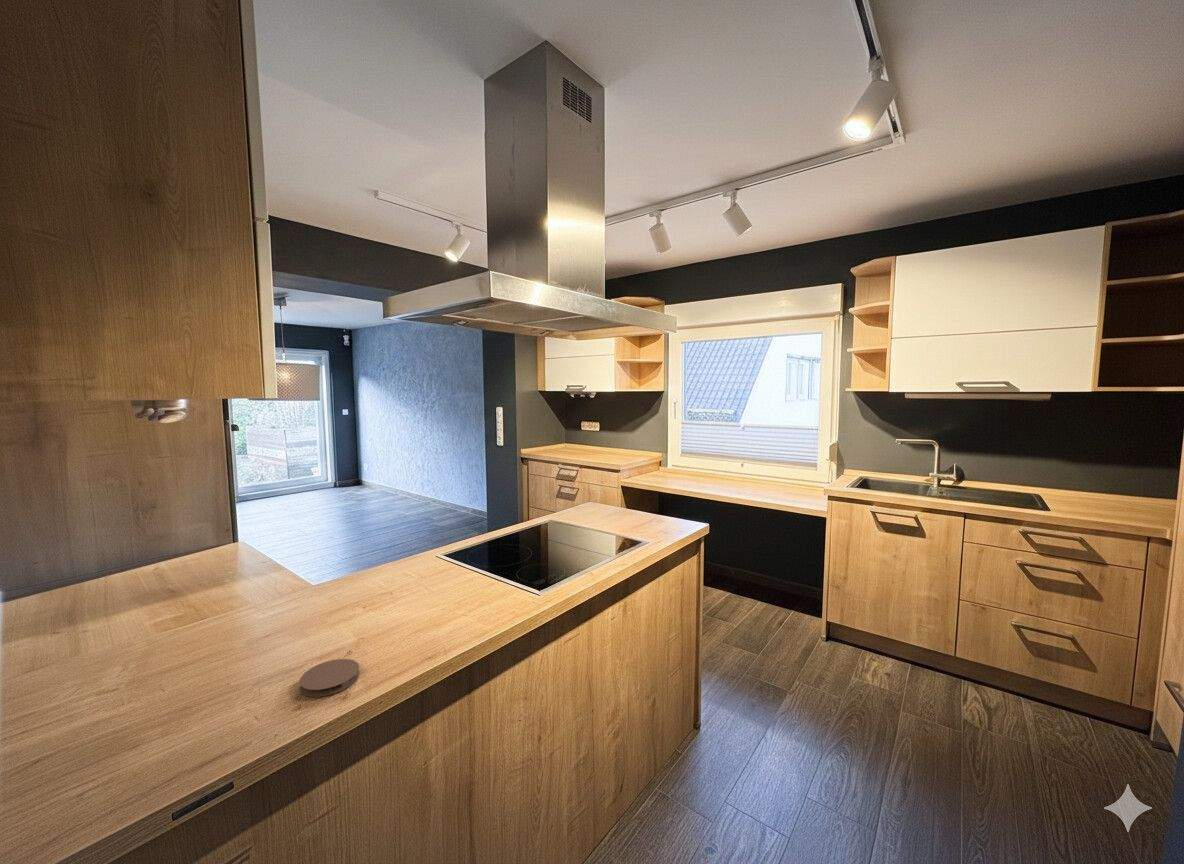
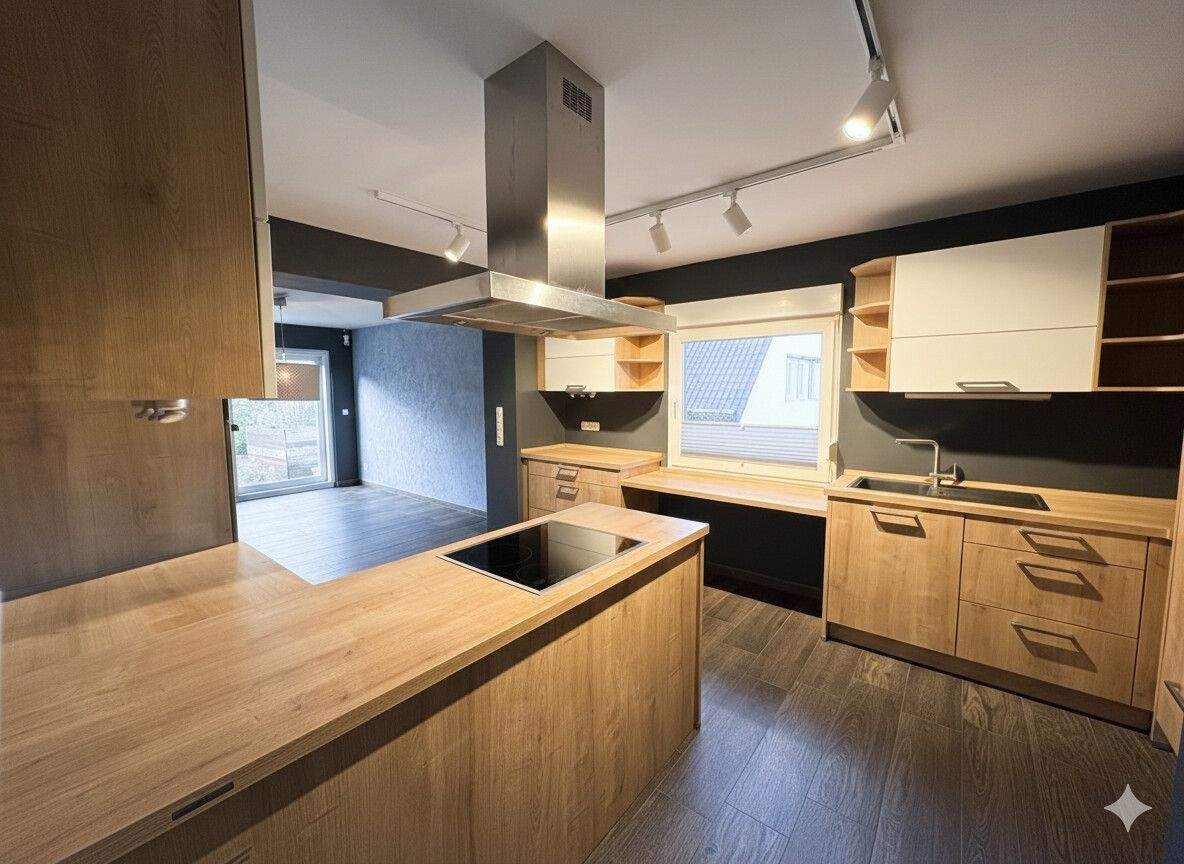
- coaster [298,658,360,698]
